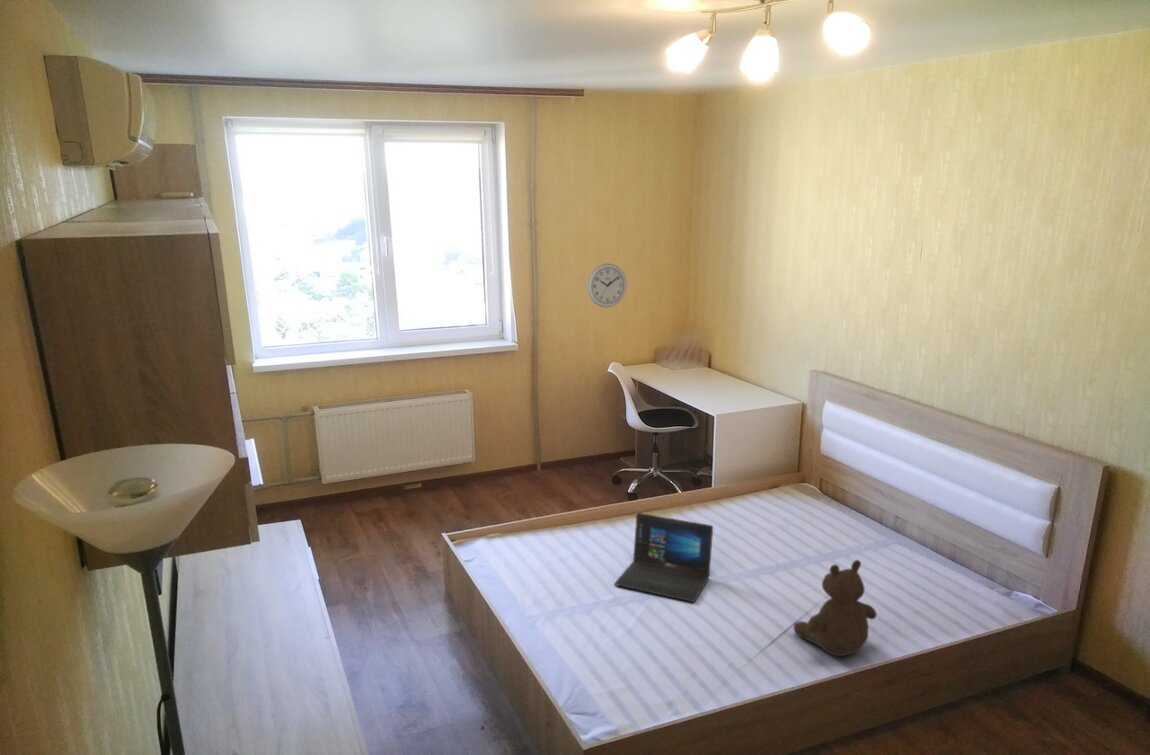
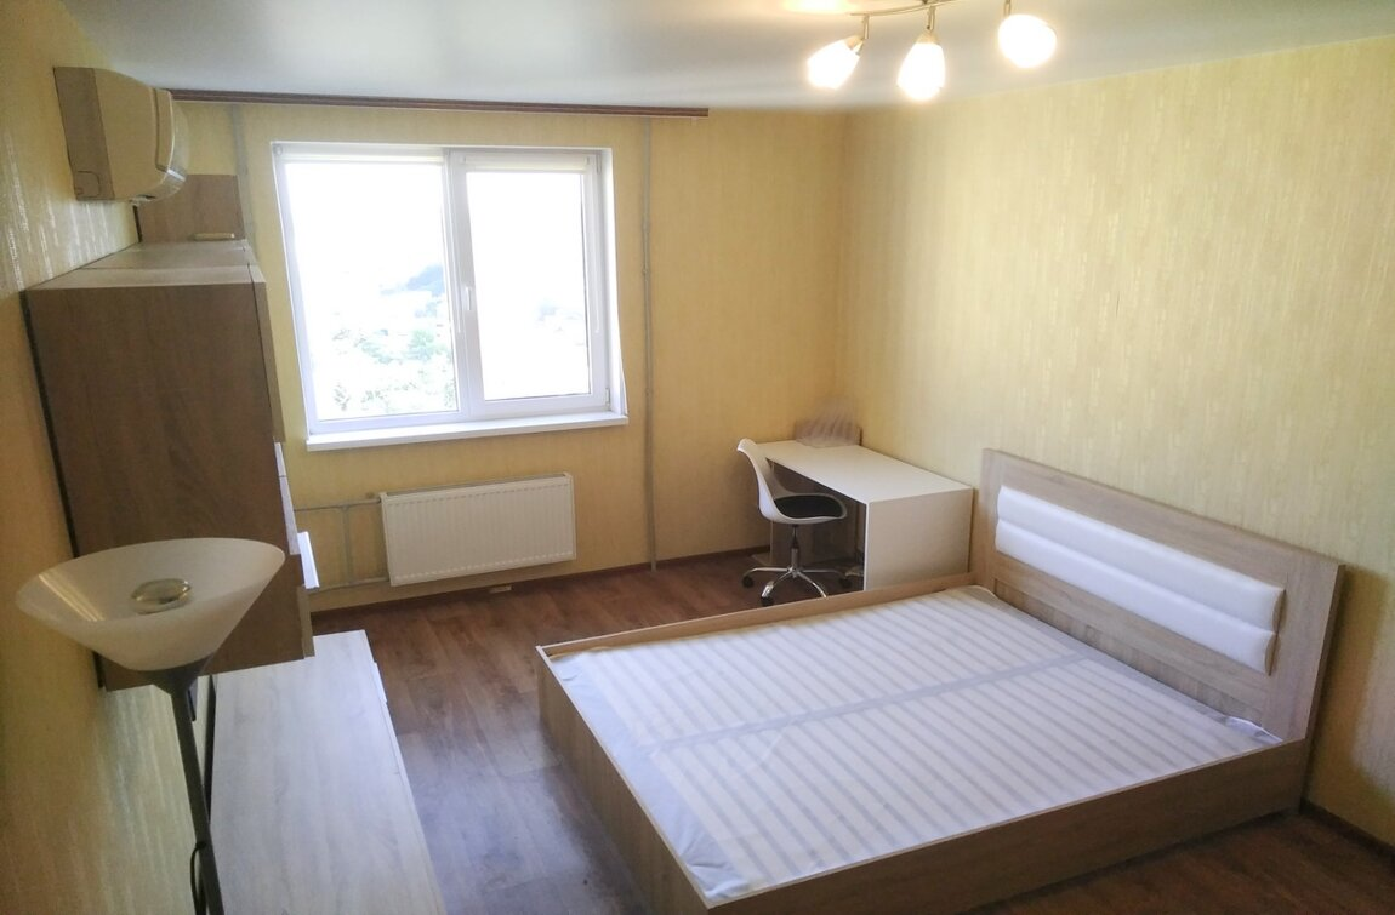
- stuffed bear [792,559,878,657]
- laptop [613,512,714,603]
- wall clock [586,262,628,308]
